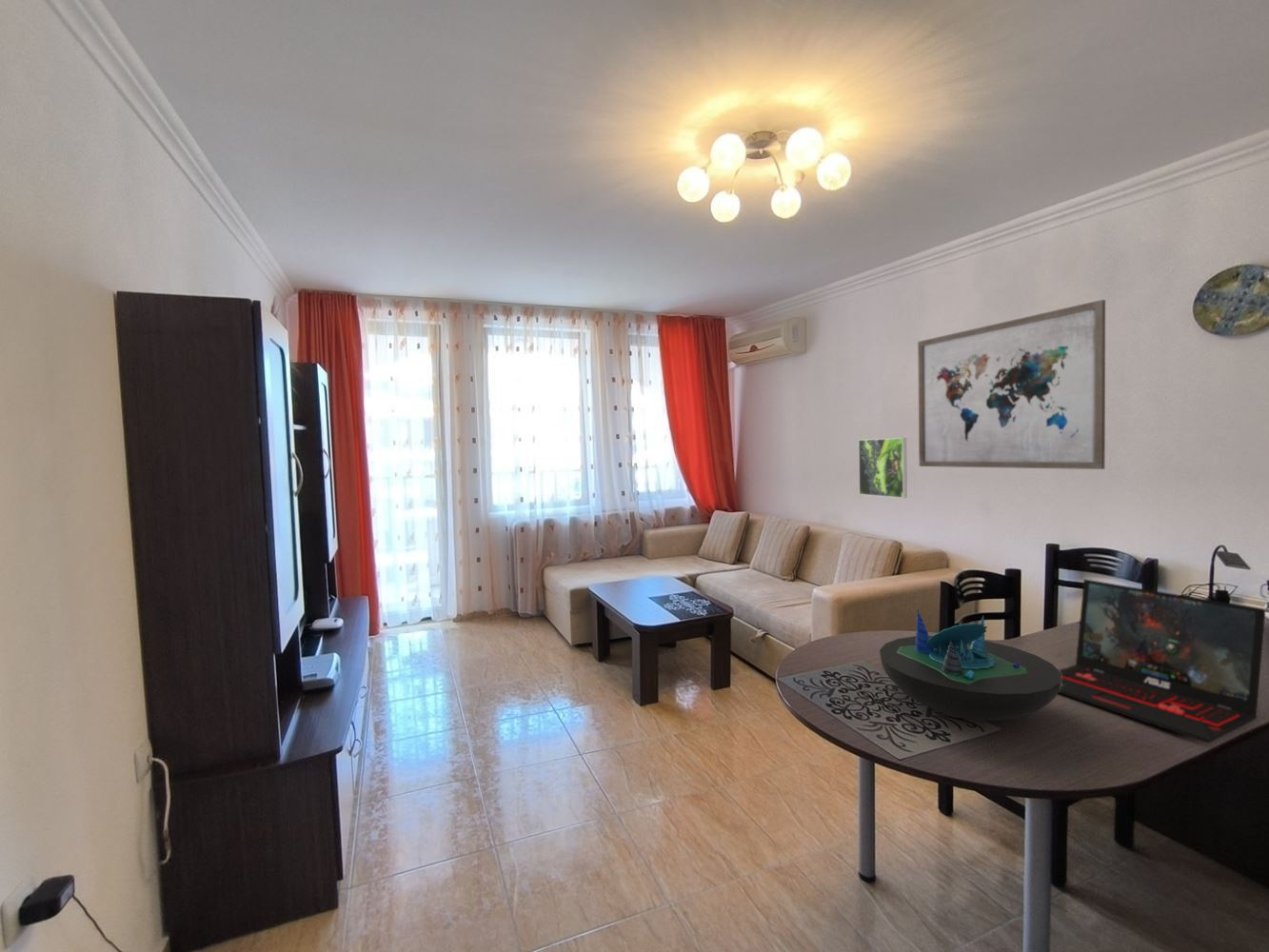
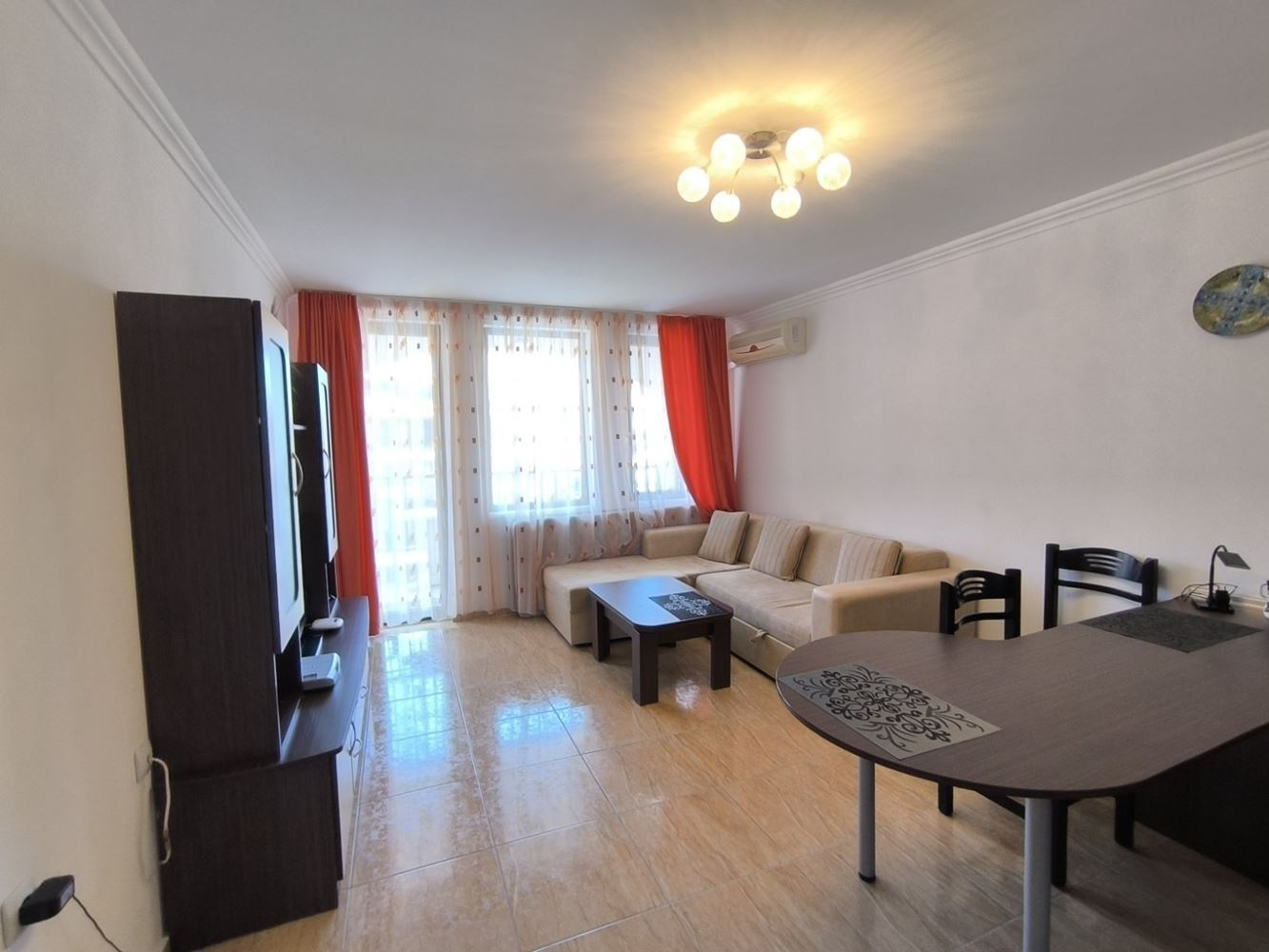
- wall art [917,299,1106,470]
- laptop [1058,578,1267,744]
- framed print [858,437,908,499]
- decorative bowl [879,609,1061,722]
